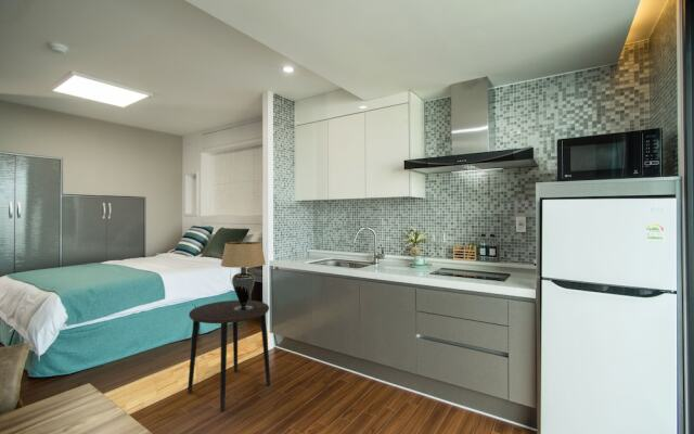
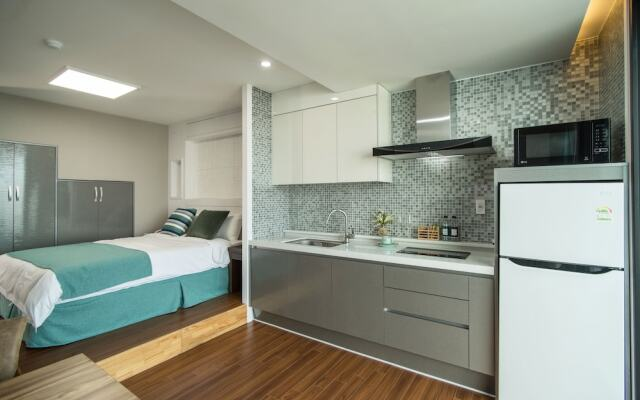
- side table [187,299,272,411]
- table lamp [220,241,267,311]
